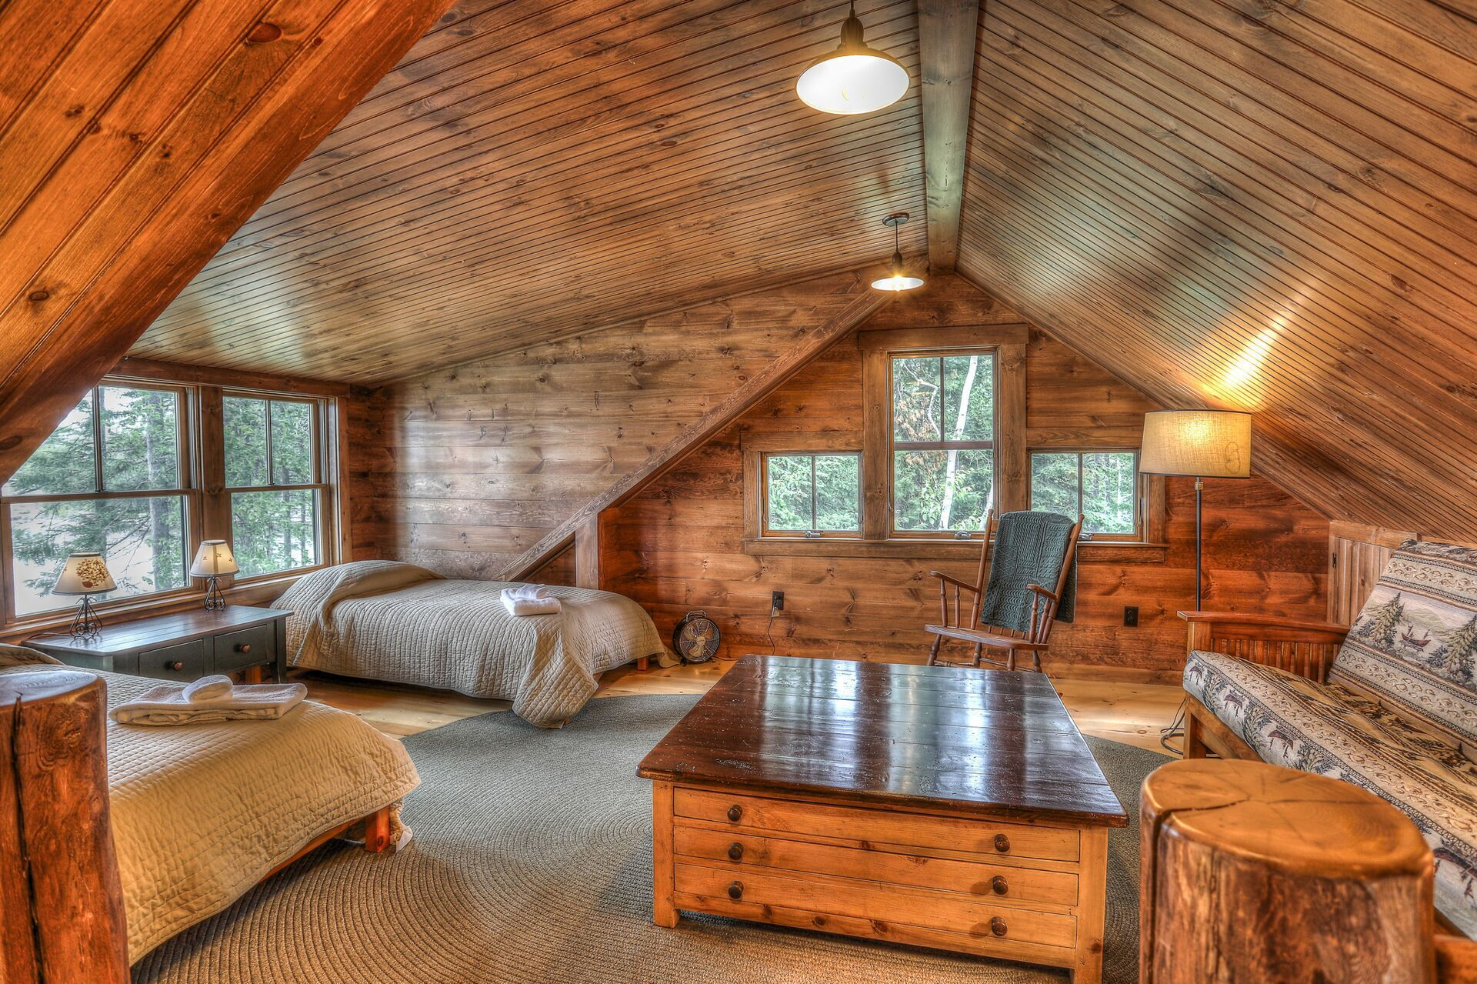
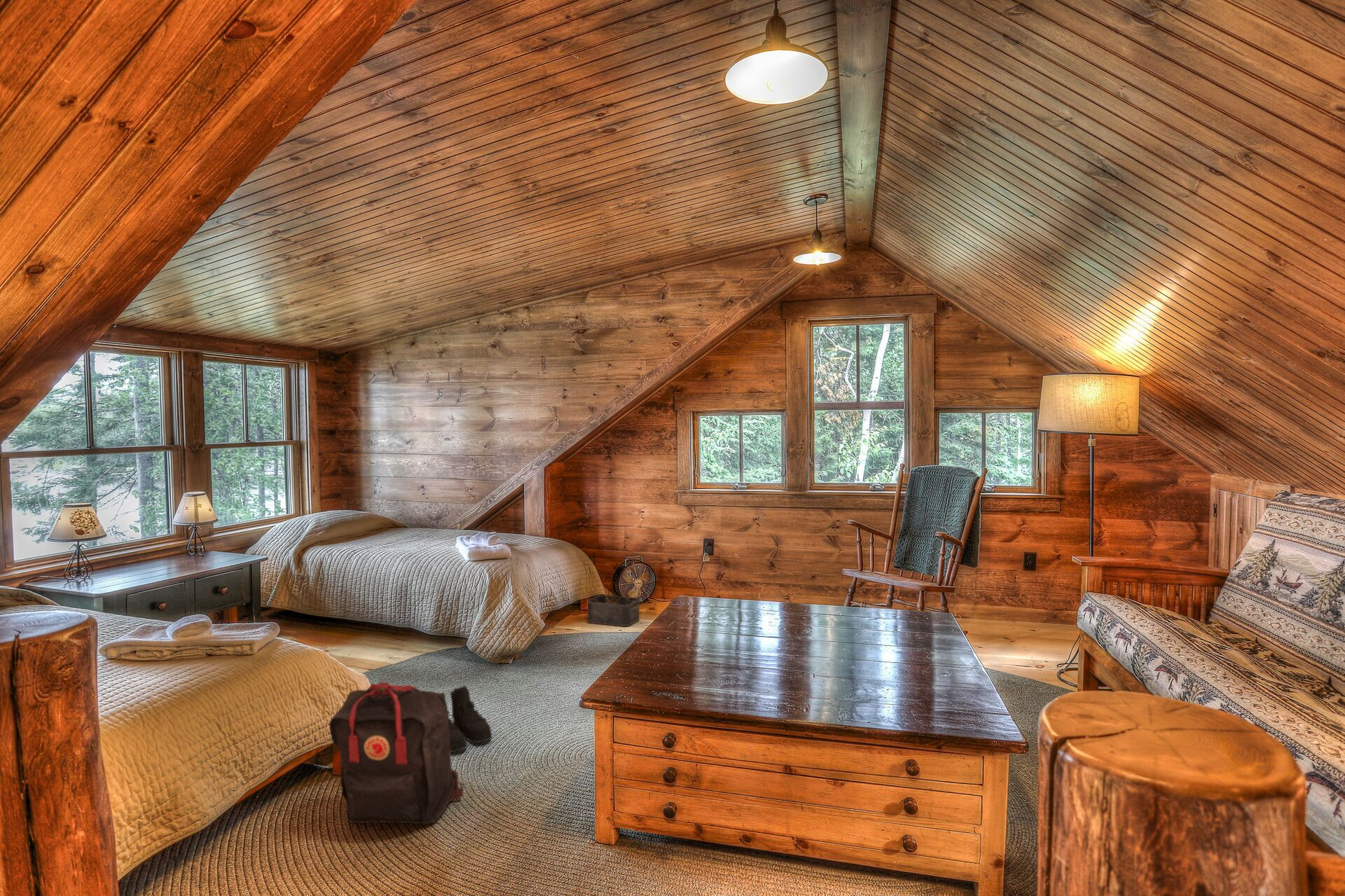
+ storage bin [587,594,640,627]
+ backpack [329,682,464,825]
+ boots [439,685,492,753]
